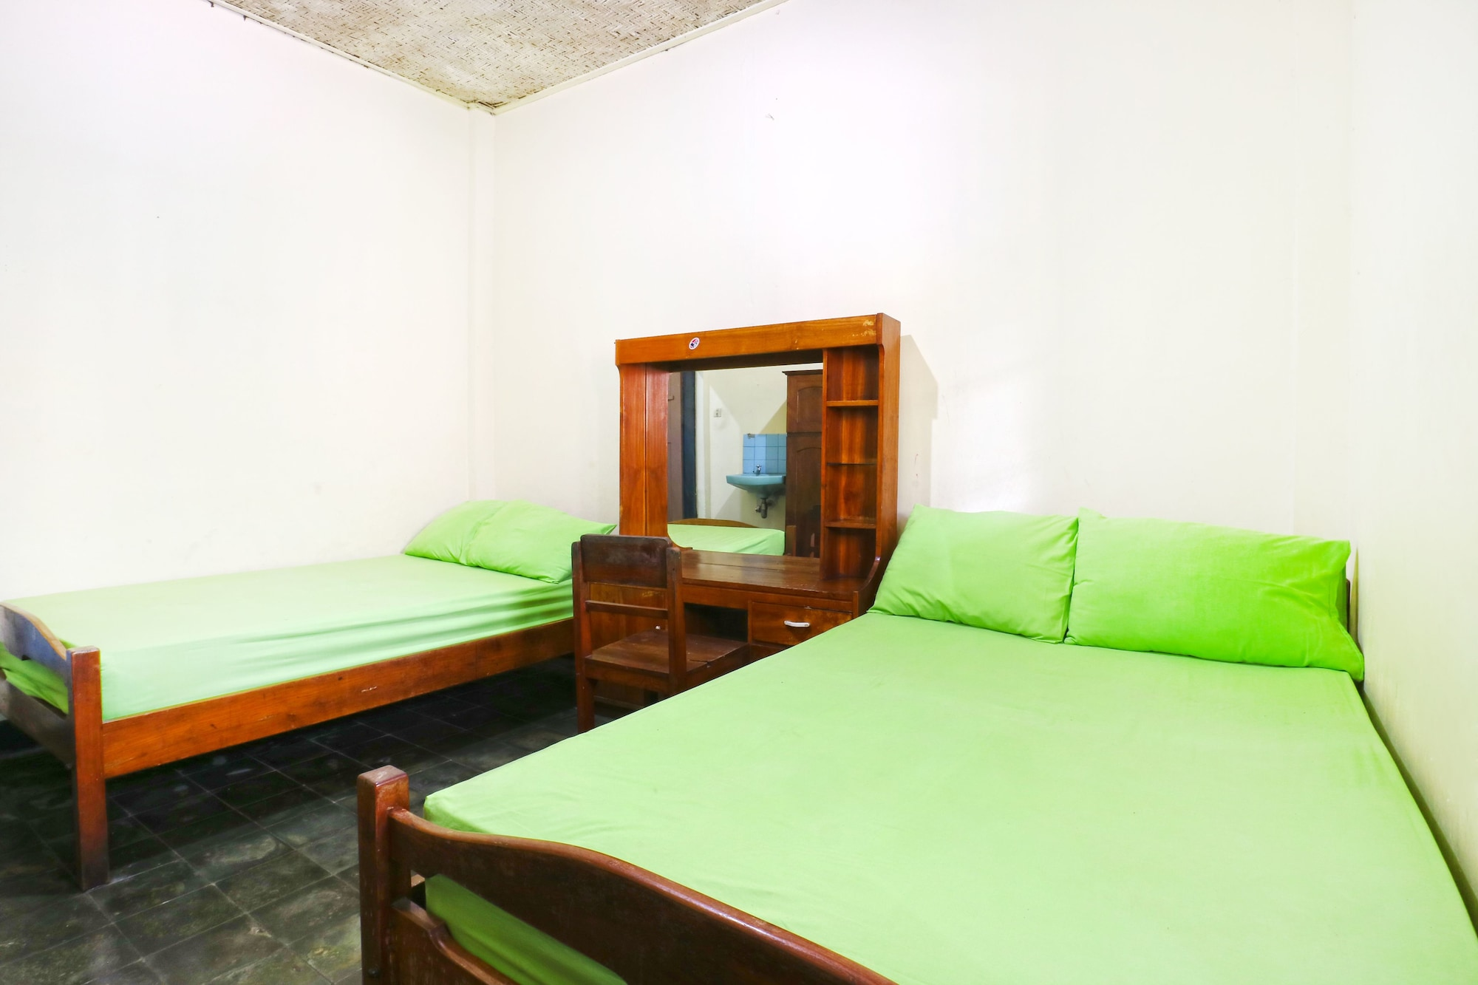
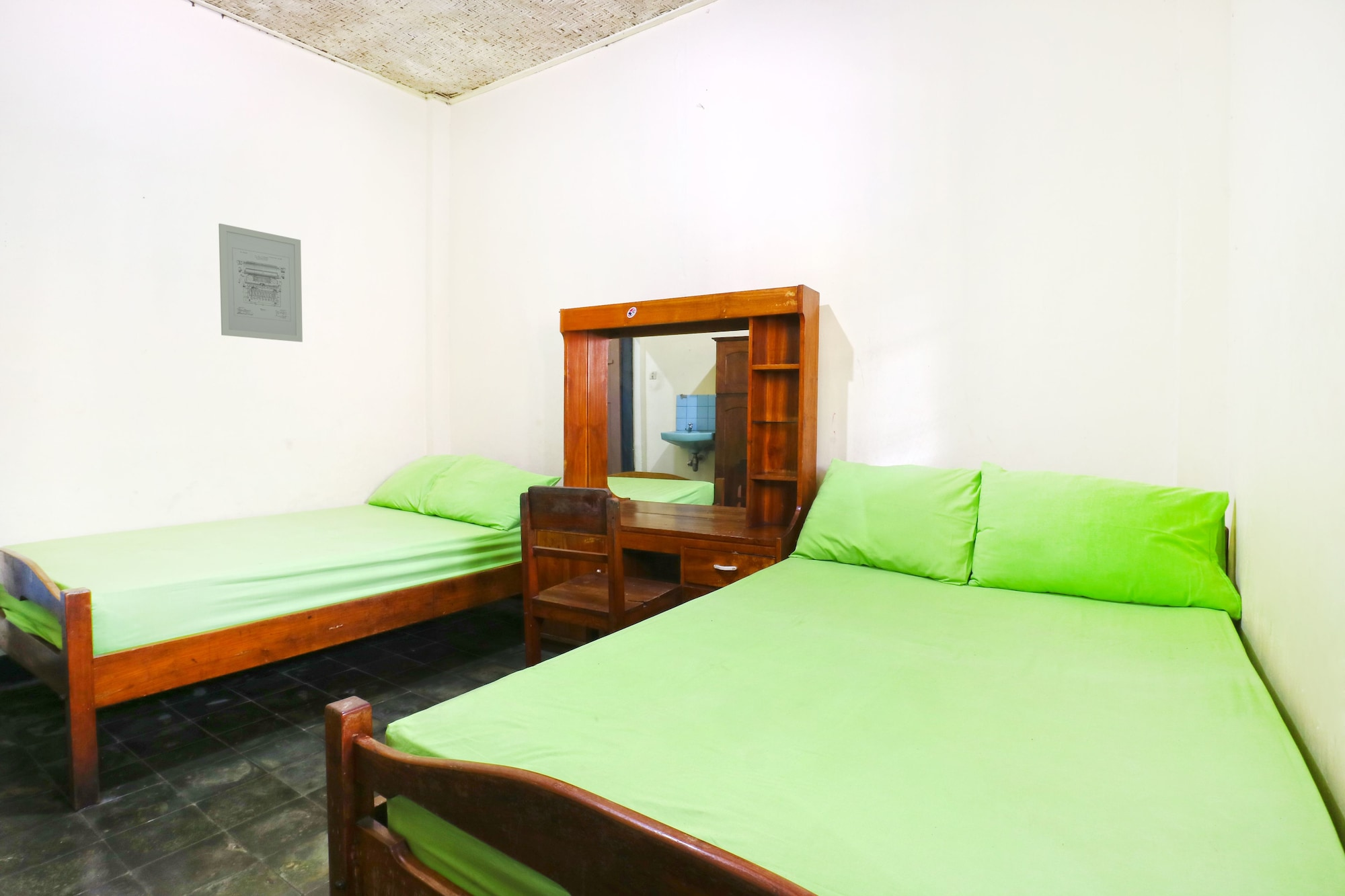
+ wall art [218,223,303,343]
